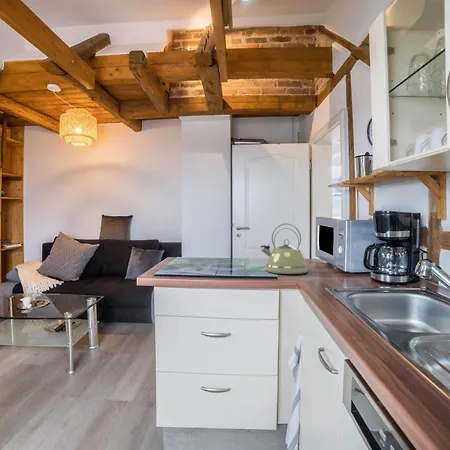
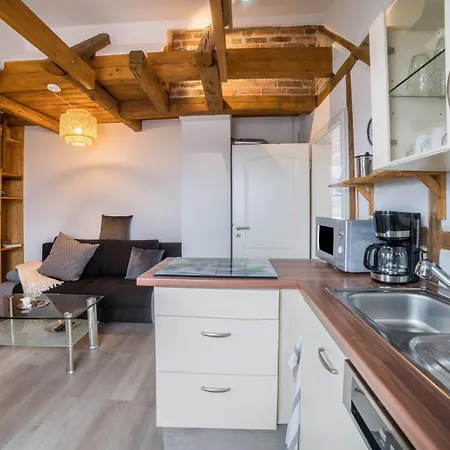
- kettle [259,223,309,275]
